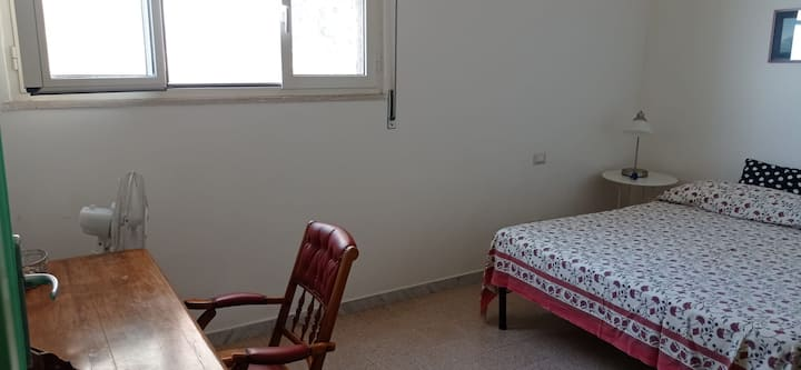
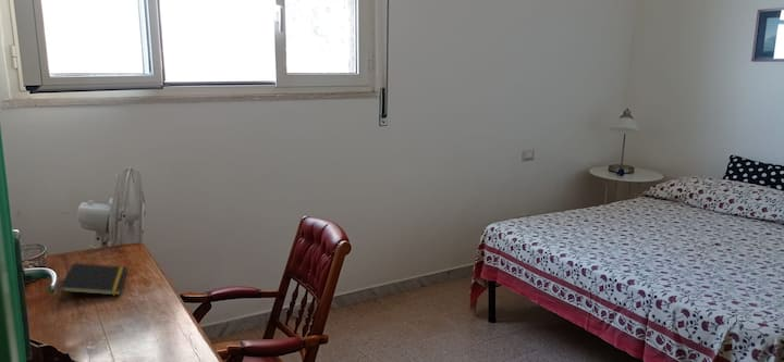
+ notepad [58,262,128,303]
